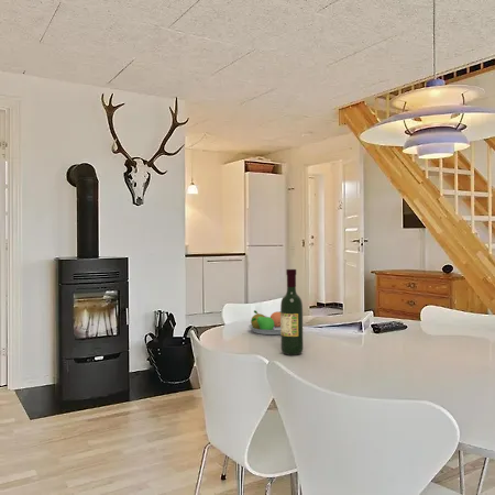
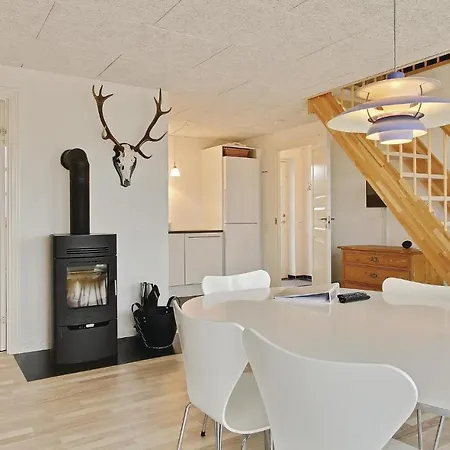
- wine bottle [279,268,305,356]
- fruit bowl [248,309,280,336]
